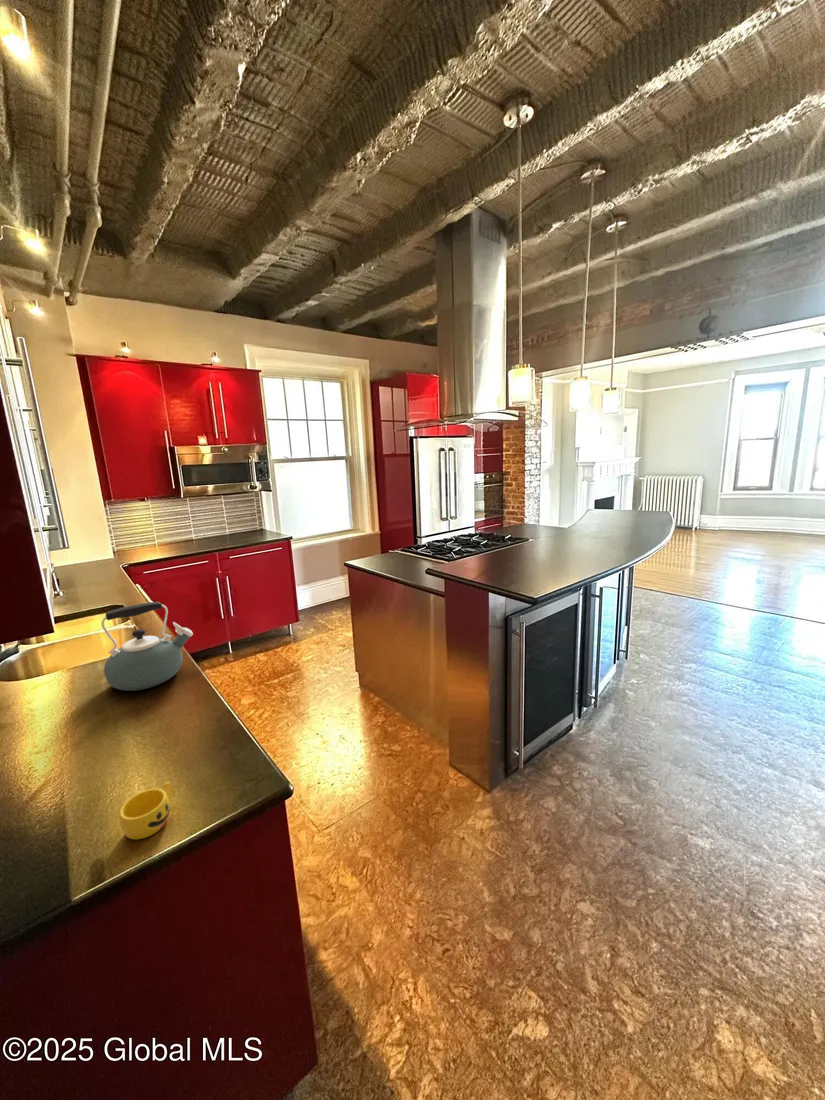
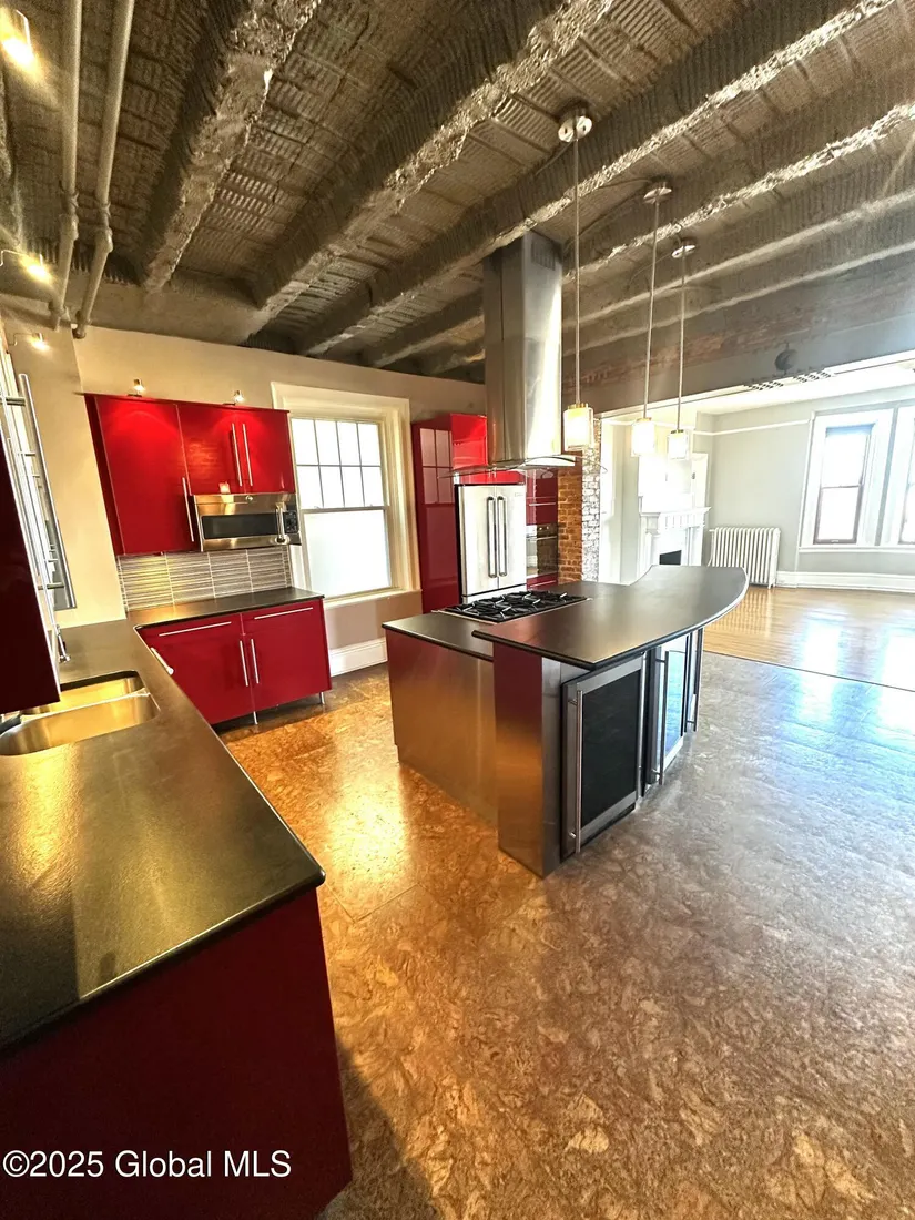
- kettle [100,601,194,692]
- cup [118,781,174,841]
